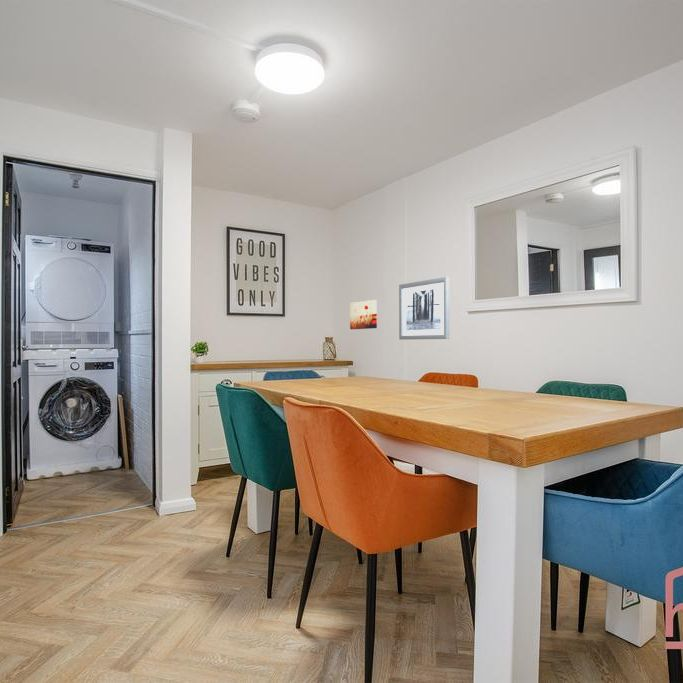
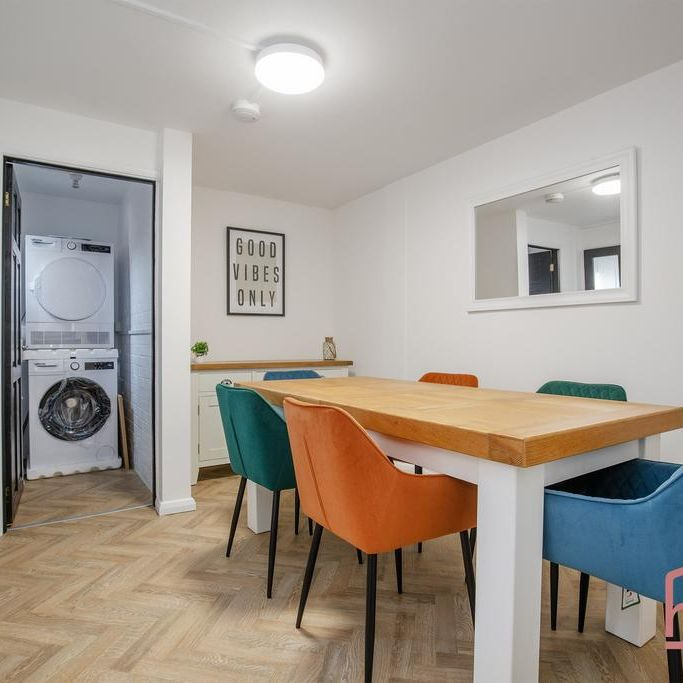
- wall art [349,299,378,330]
- wall art [398,276,450,341]
